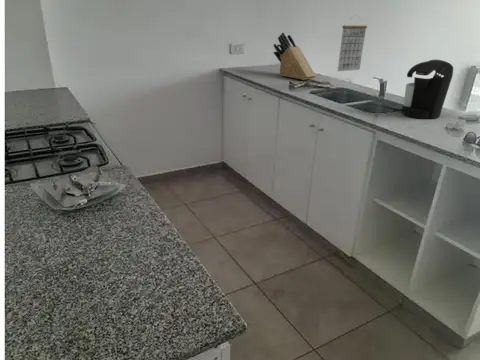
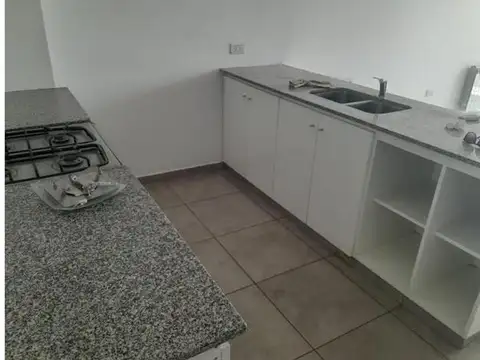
- knife block [273,32,317,81]
- calendar [337,14,368,72]
- coffee maker [401,59,454,120]
